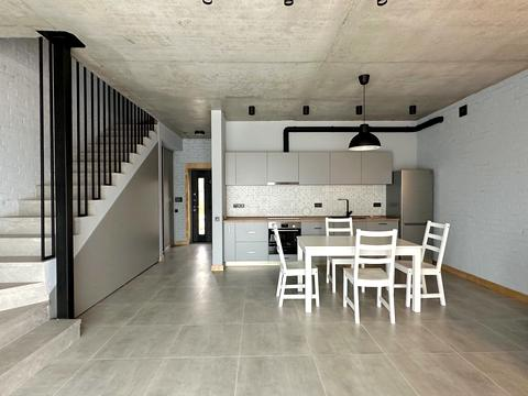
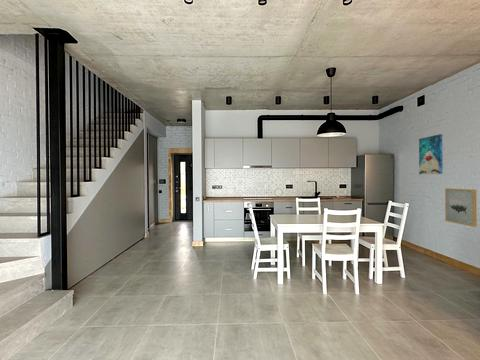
+ wall art [444,187,478,228]
+ wall art [418,133,444,175]
